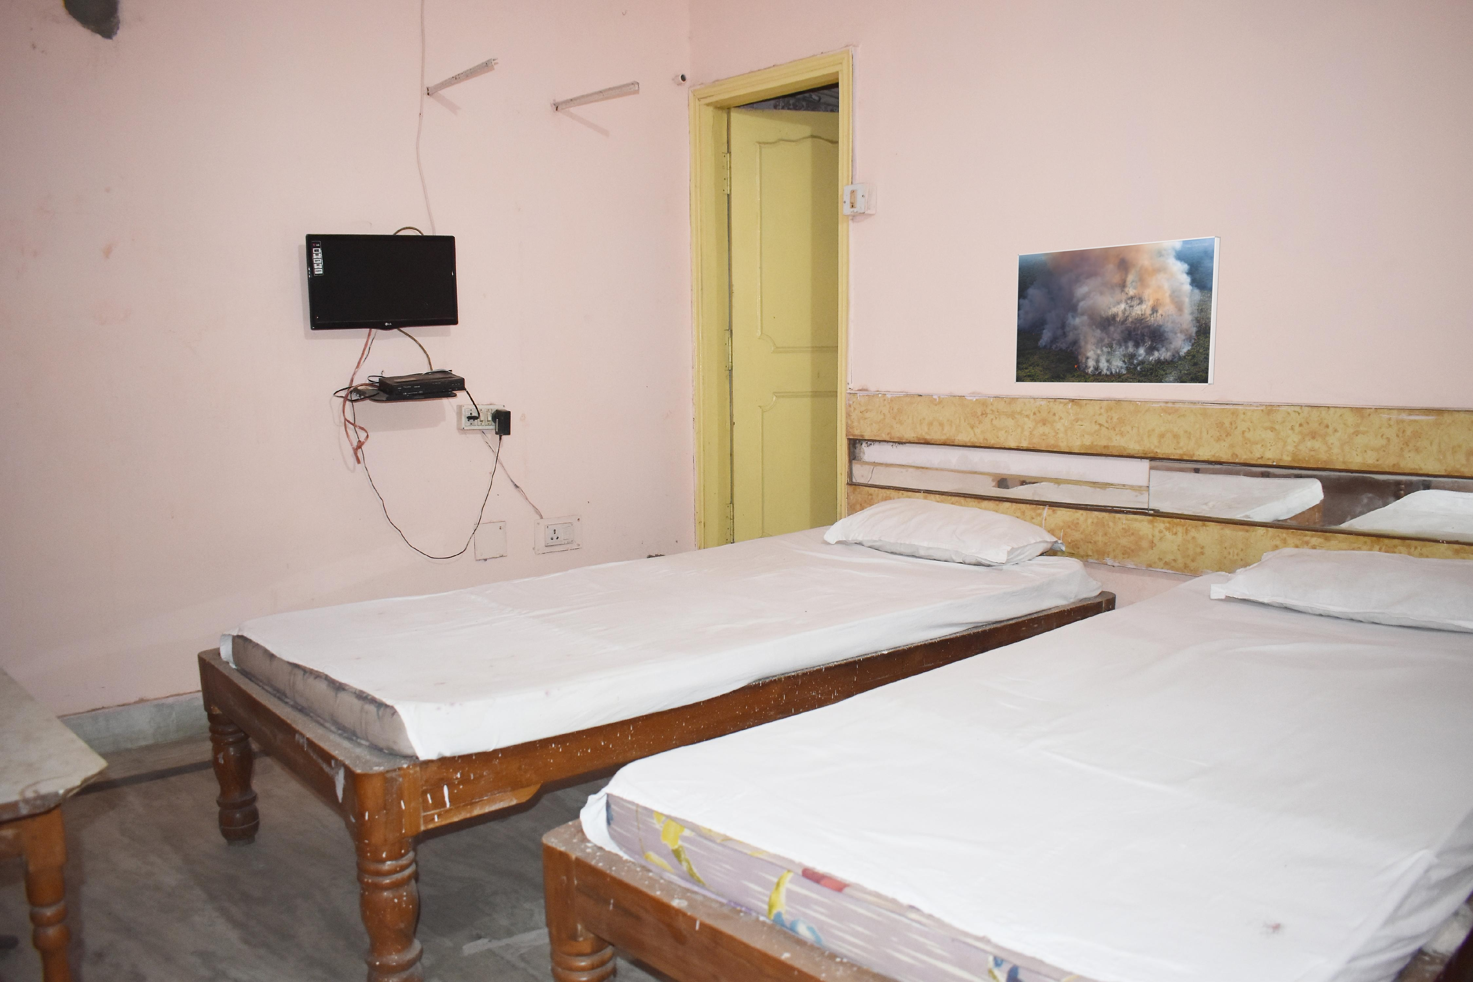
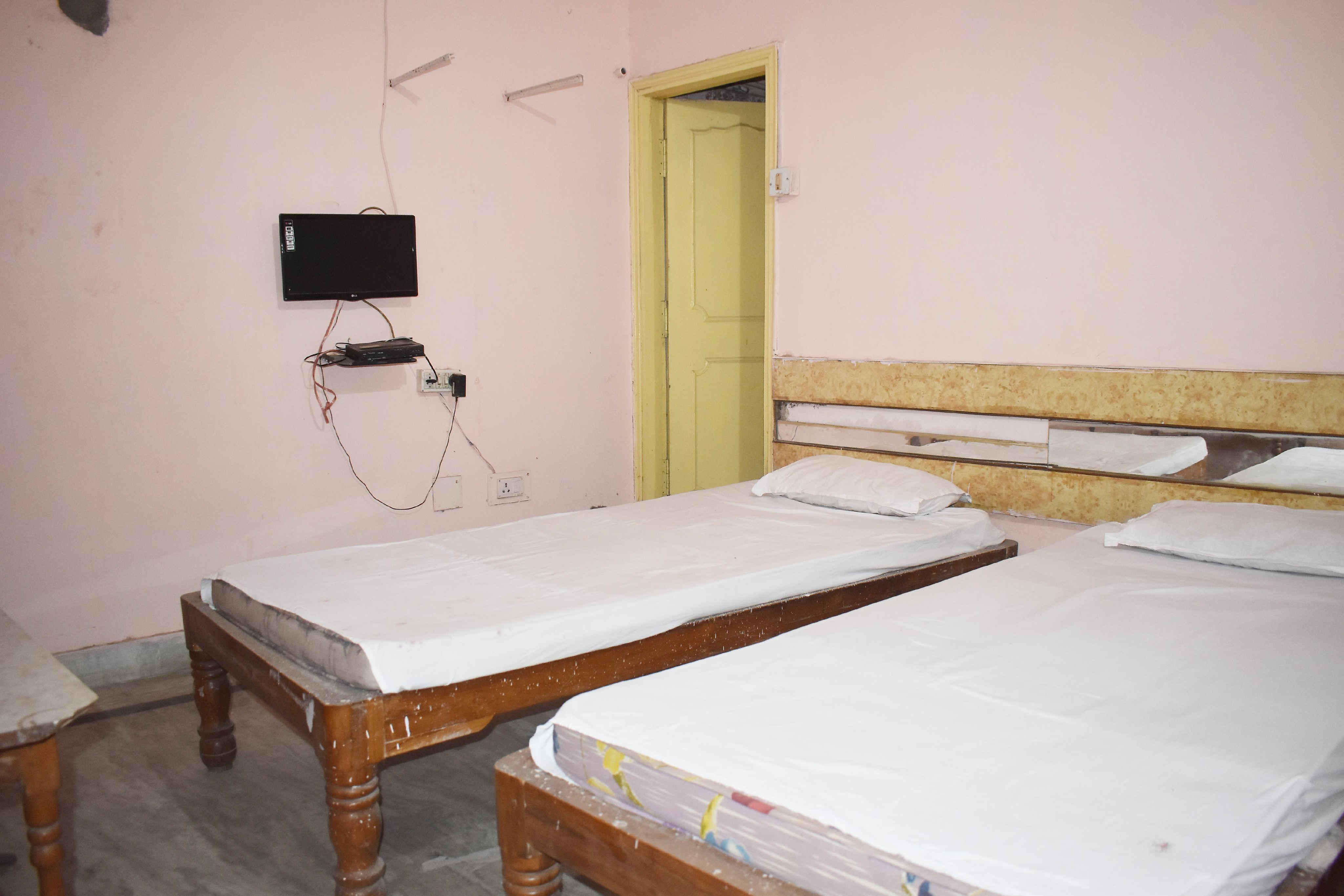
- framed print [1014,236,1221,385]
